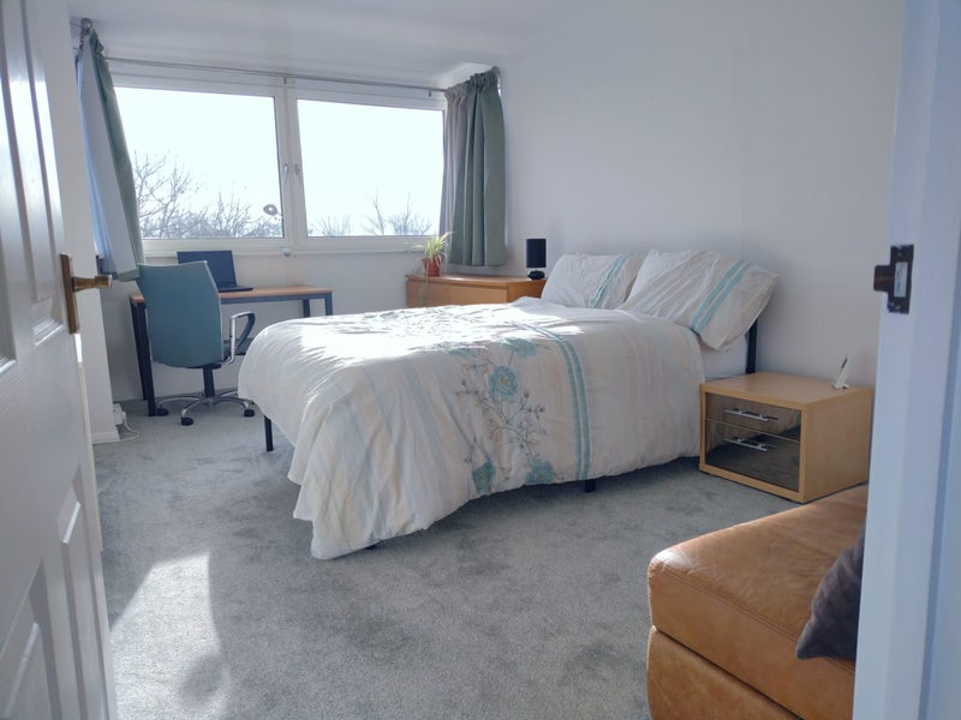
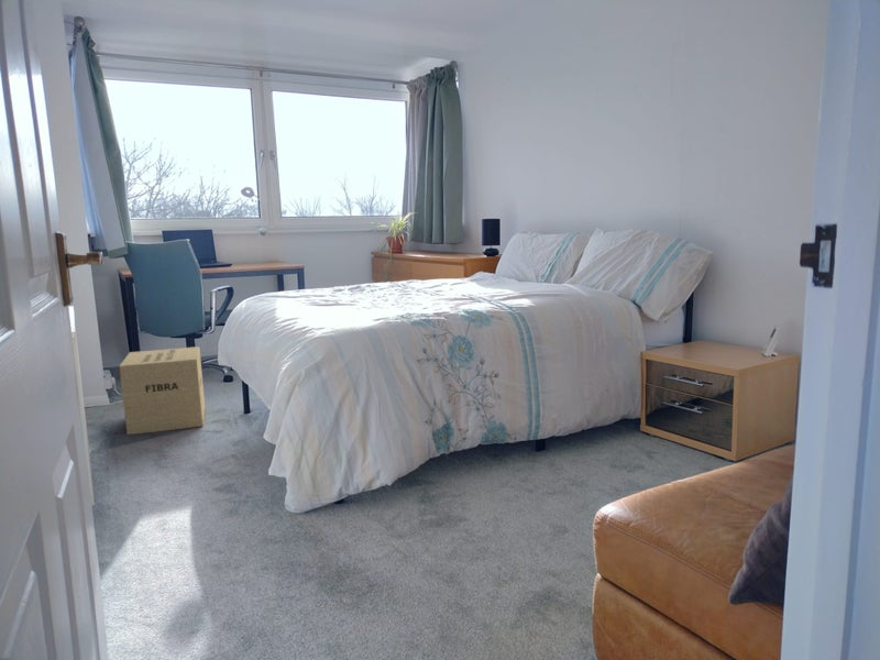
+ cardboard box [118,345,206,436]
